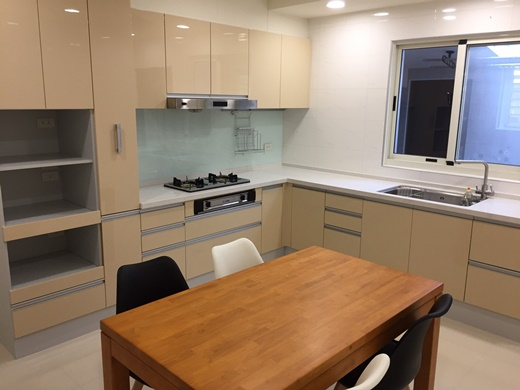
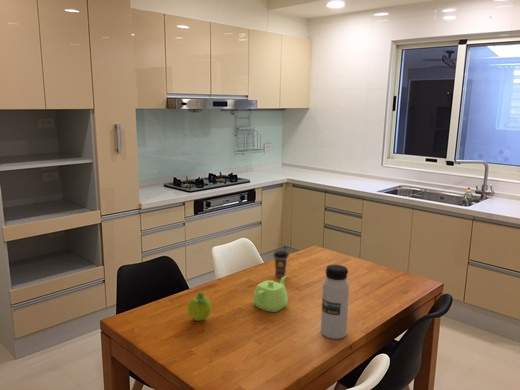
+ teapot [252,275,289,313]
+ coffee cup [272,250,290,278]
+ water bottle [320,264,350,340]
+ fruit [187,291,212,322]
